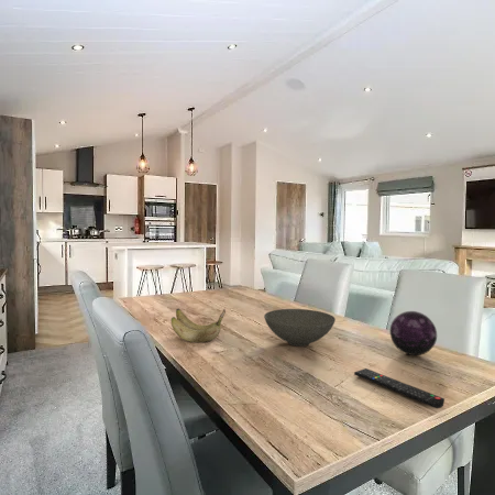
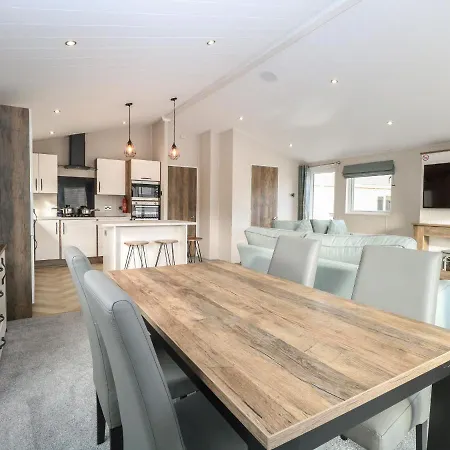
- decorative orb [388,310,438,356]
- bowl [263,308,337,348]
- banana [170,308,227,343]
- remote control [353,367,446,409]
